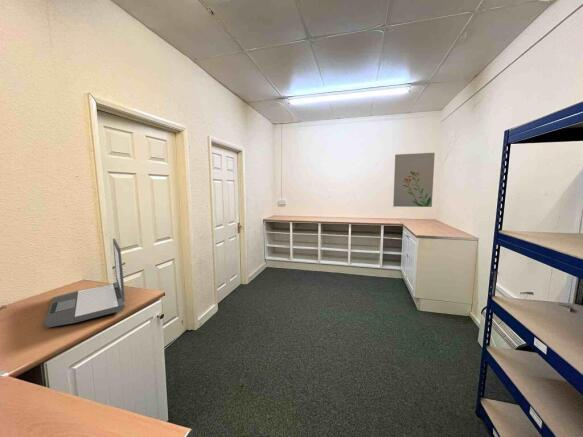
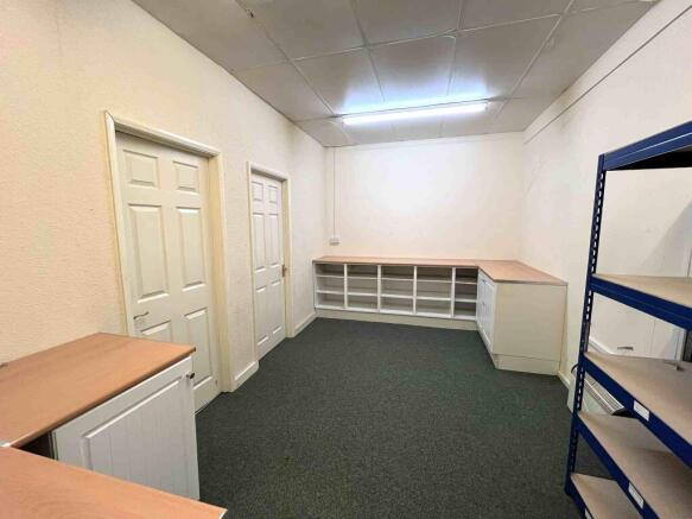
- wall art [392,152,436,208]
- laptop [43,238,126,328]
